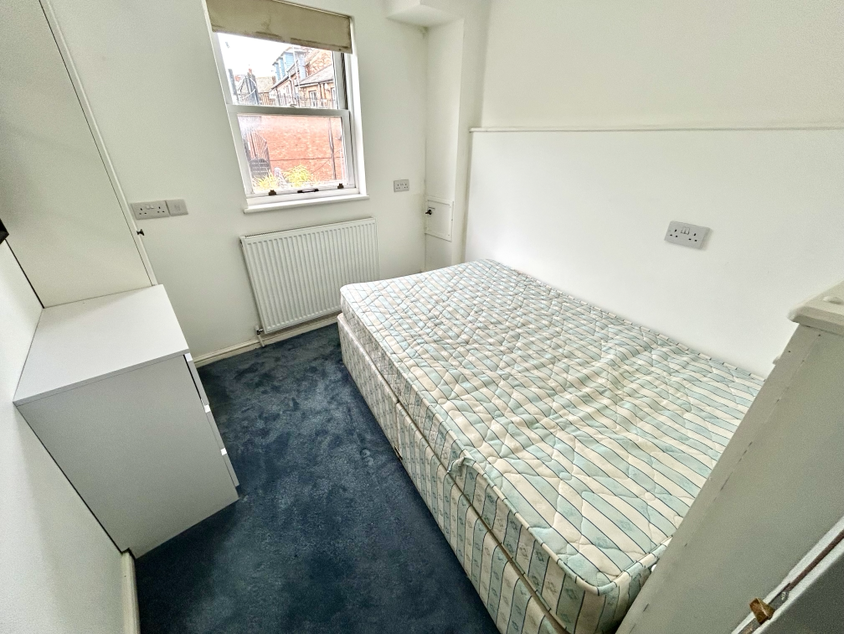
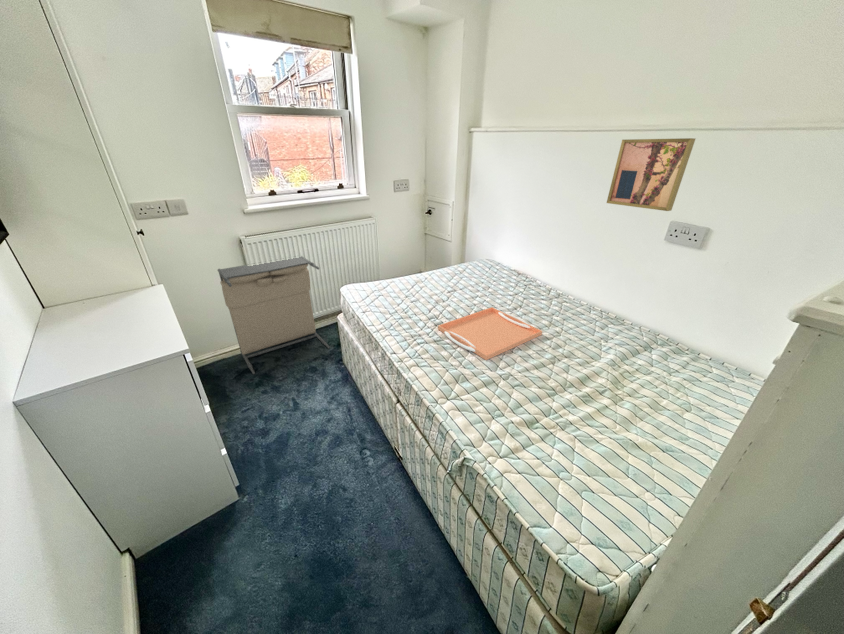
+ serving tray [437,306,543,361]
+ laundry hamper [217,255,331,375]
+ wall art [606,137,696,212]
